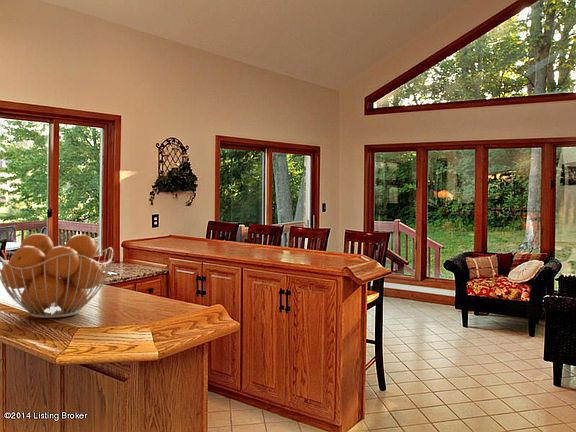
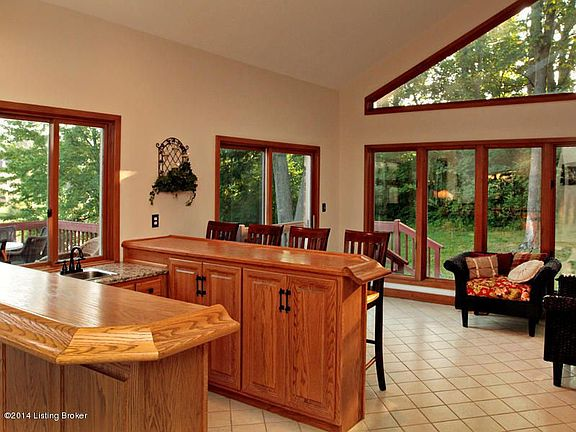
- fruit basket [0,232,114,319]
